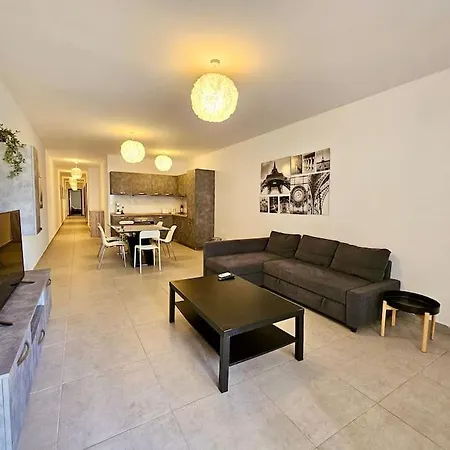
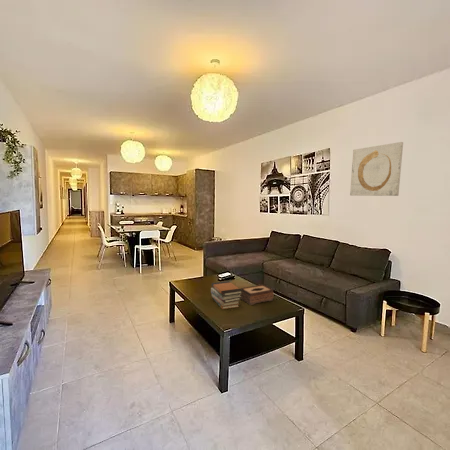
+ wall art [349,141,404,197]
+ book stack [210,280,242,310]
+ tissue box [239,283,275,306]
